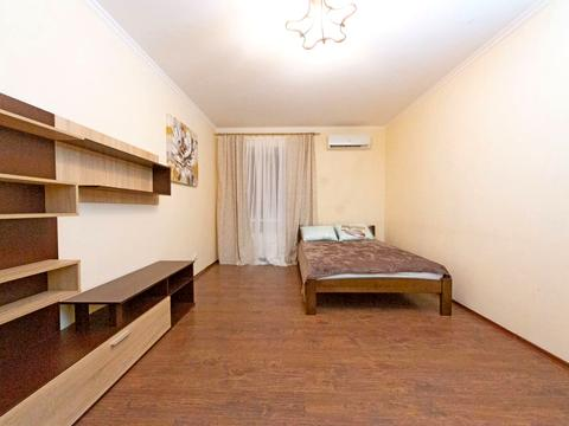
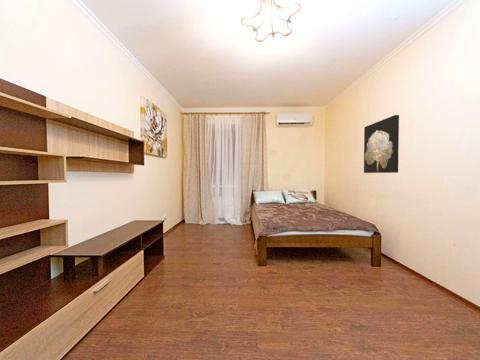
+ wall art [363,114,400,174]
